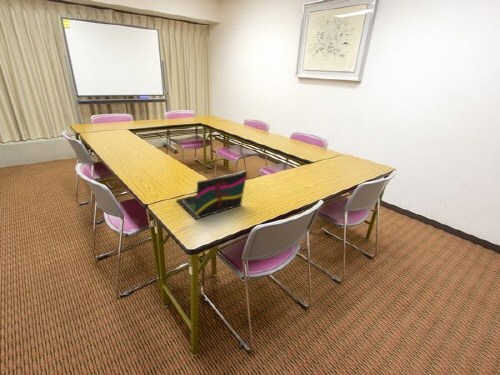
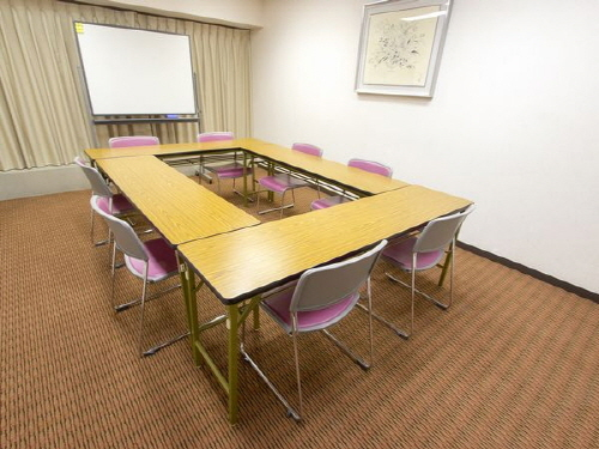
- laptop [175,170,248,220]
